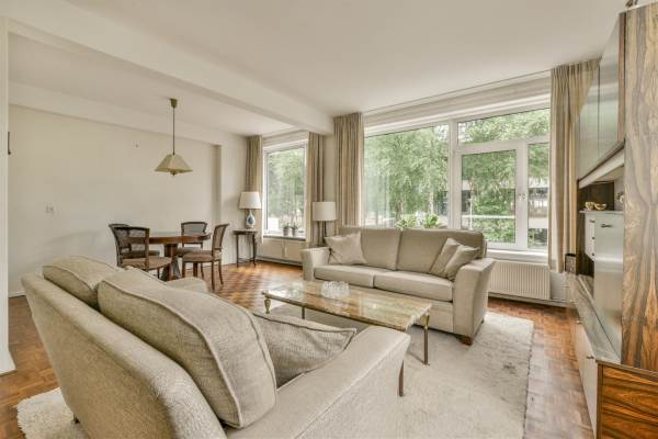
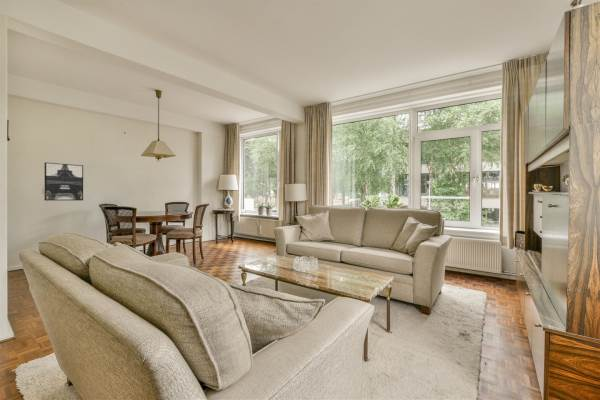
+ wall art [43,161,84,201]
